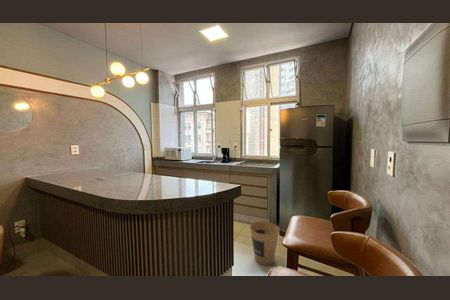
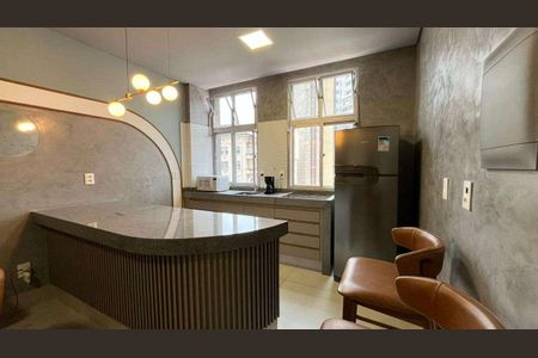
- trash can [249,221,280,266]
